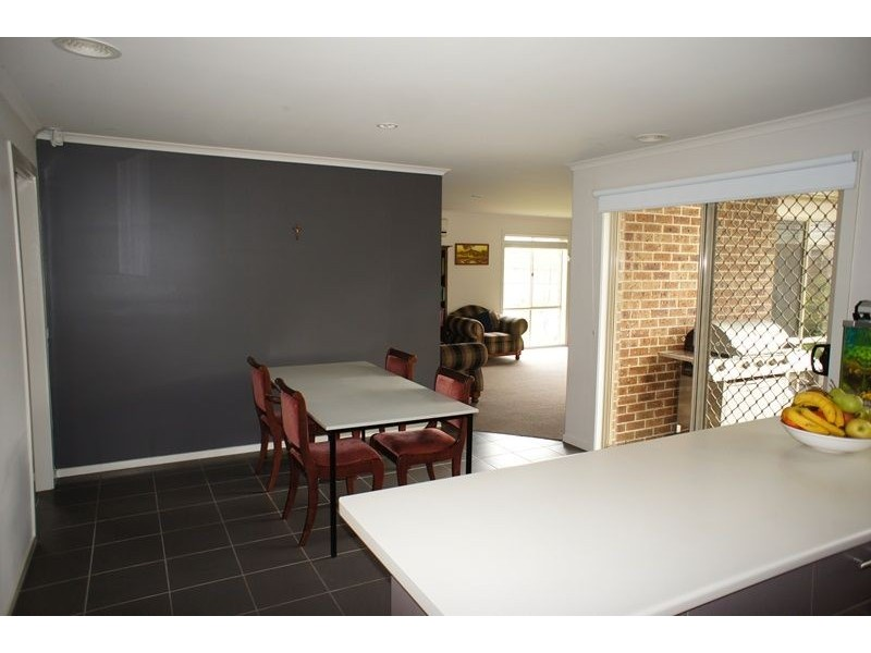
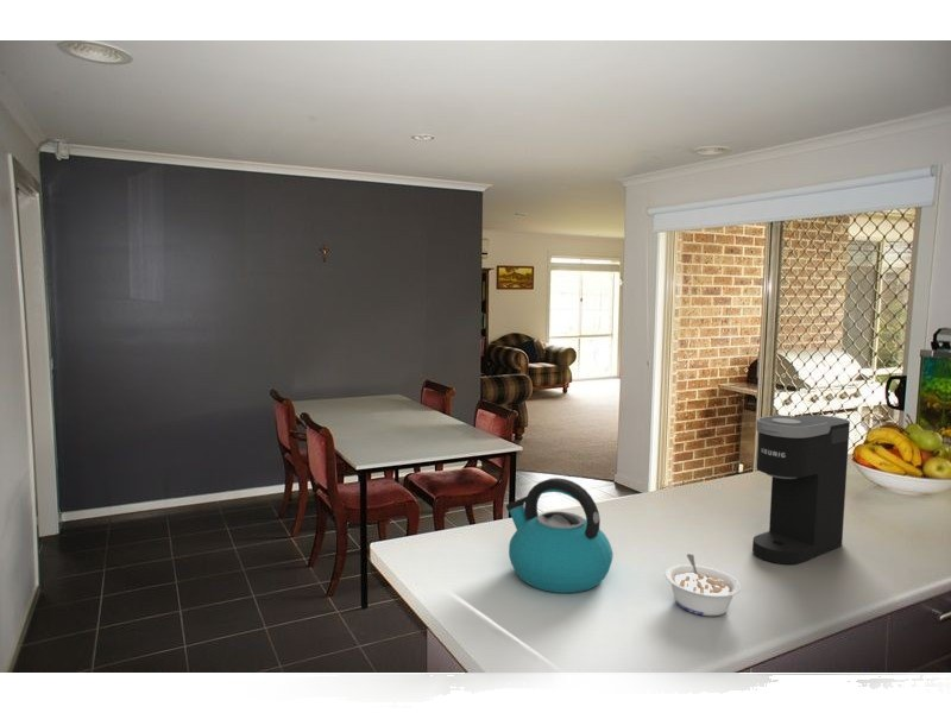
+ legume [663,553,742,617]
+ coffee maker [751,414,851,566]
+ kettle [505,477,613,594]
